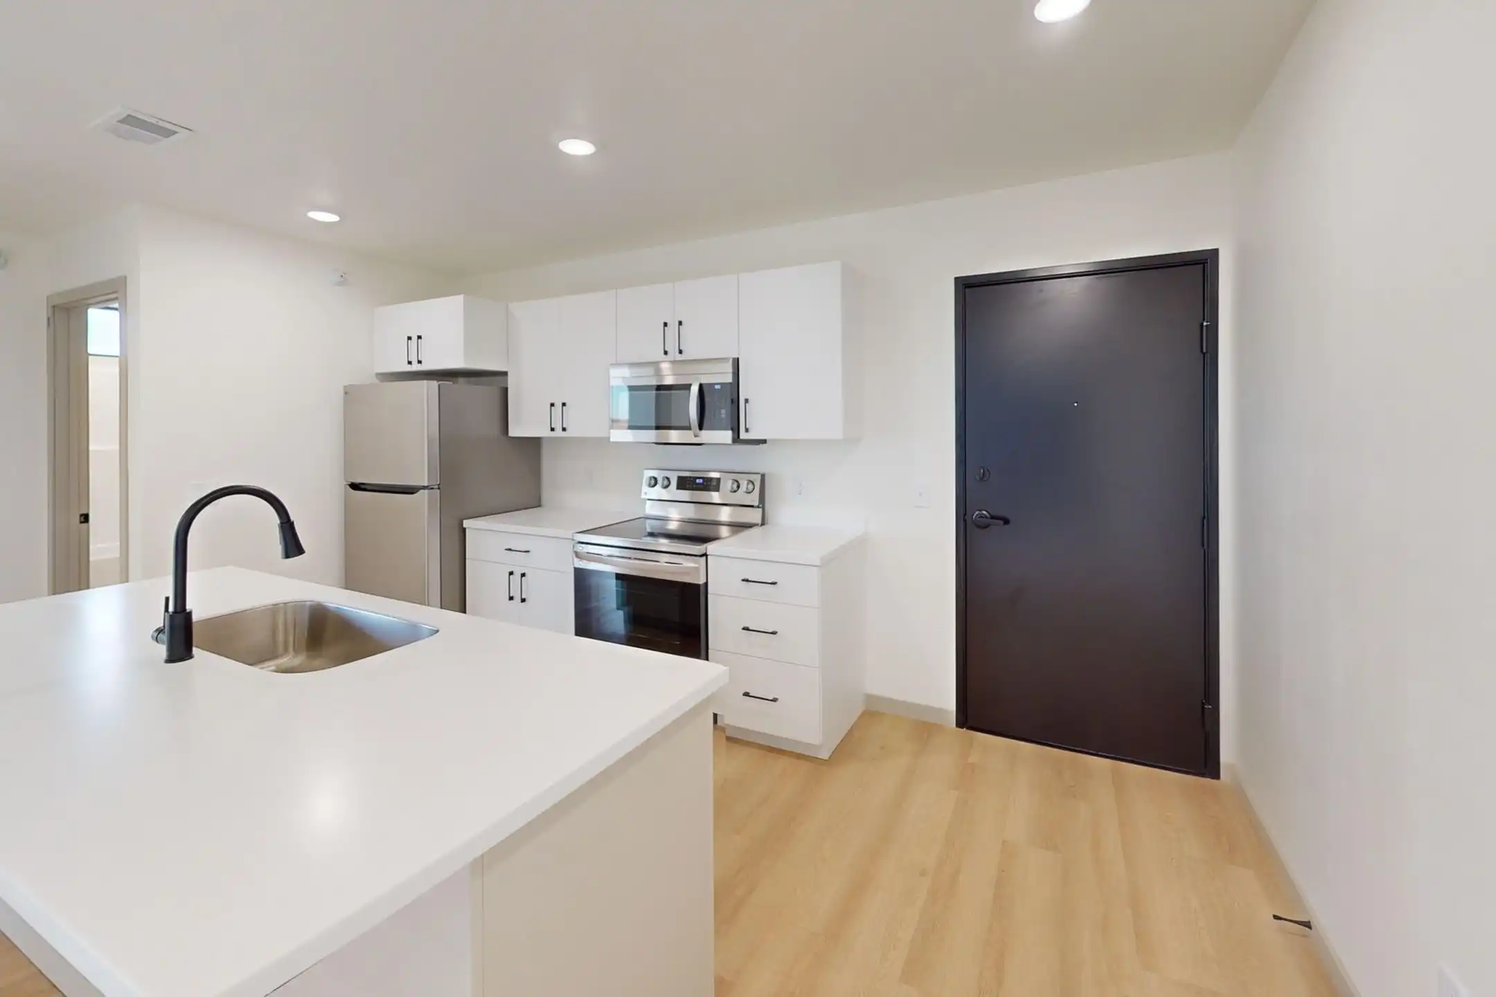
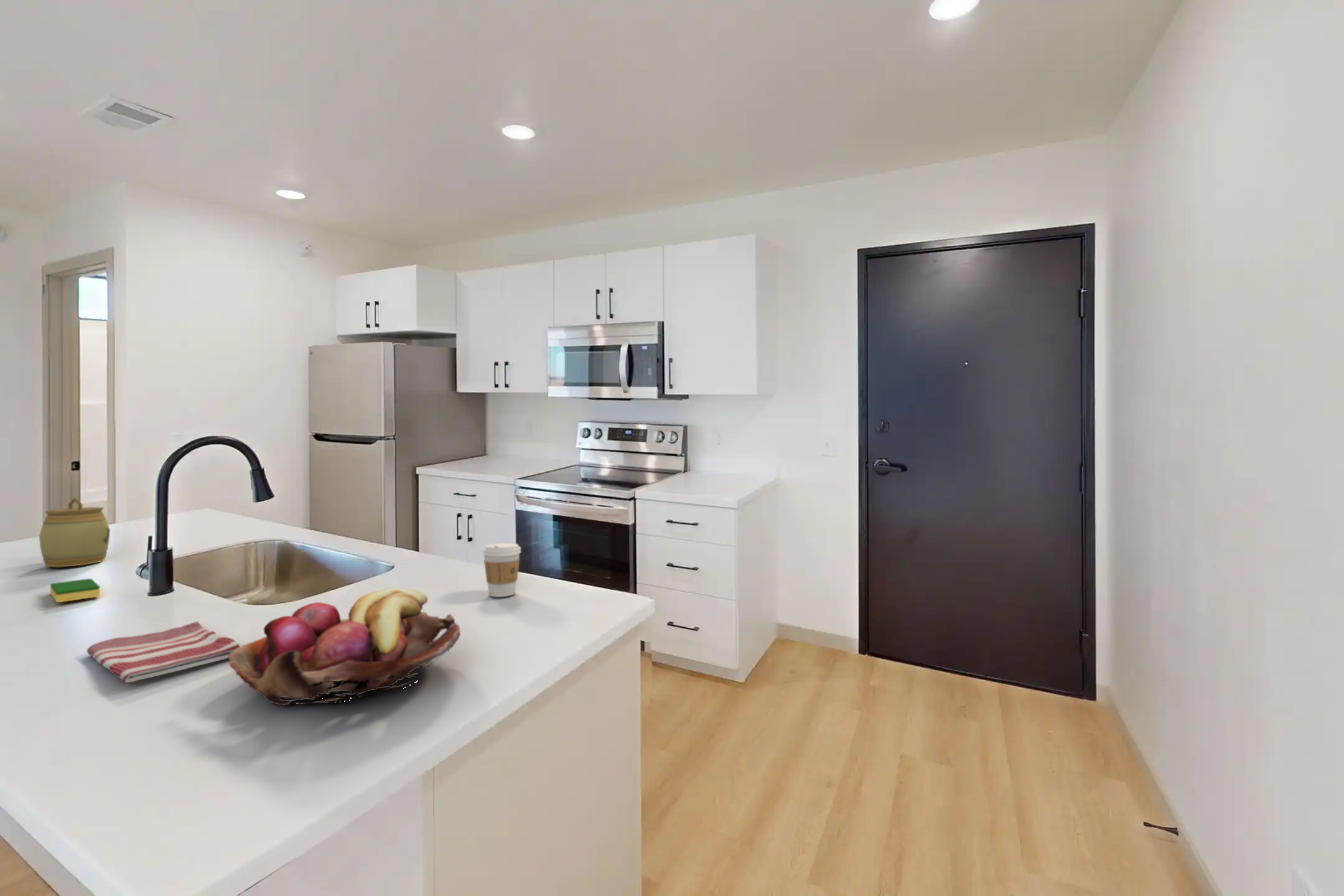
+ dish towel [86,621,240,683]
+ jar [39,497,111,568]
+ coffee cup [482,543,521,597]
+ fruit basket [228,587,461,706]
+ dish sponge [50,578,101,603]
